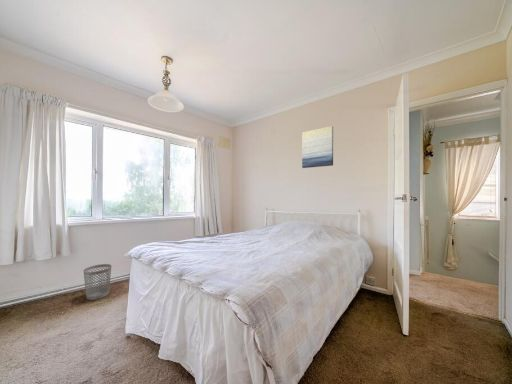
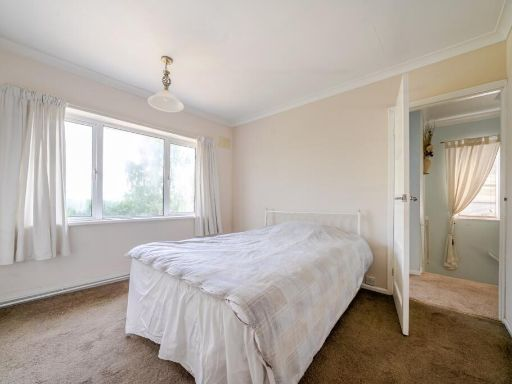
- wall art [301,125,334,169]
- wastebasket [83,263,113,301]
